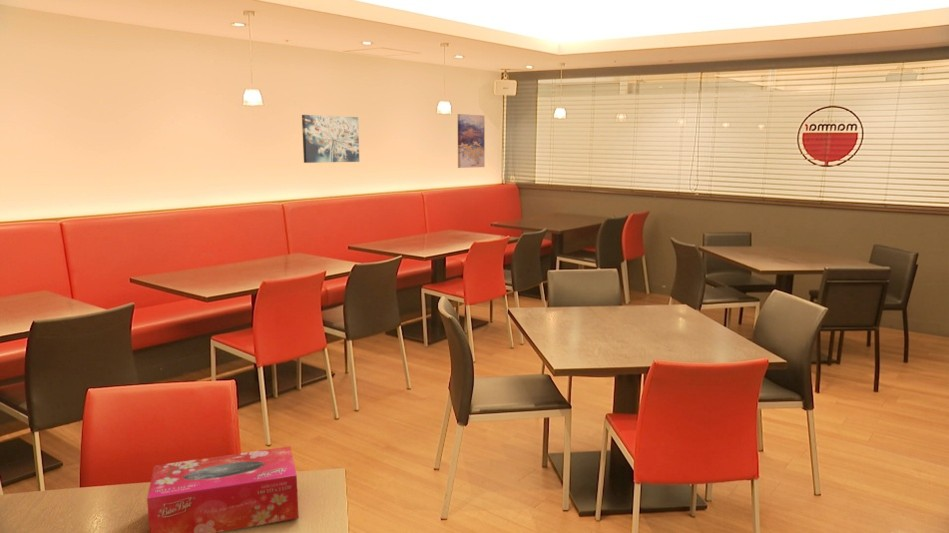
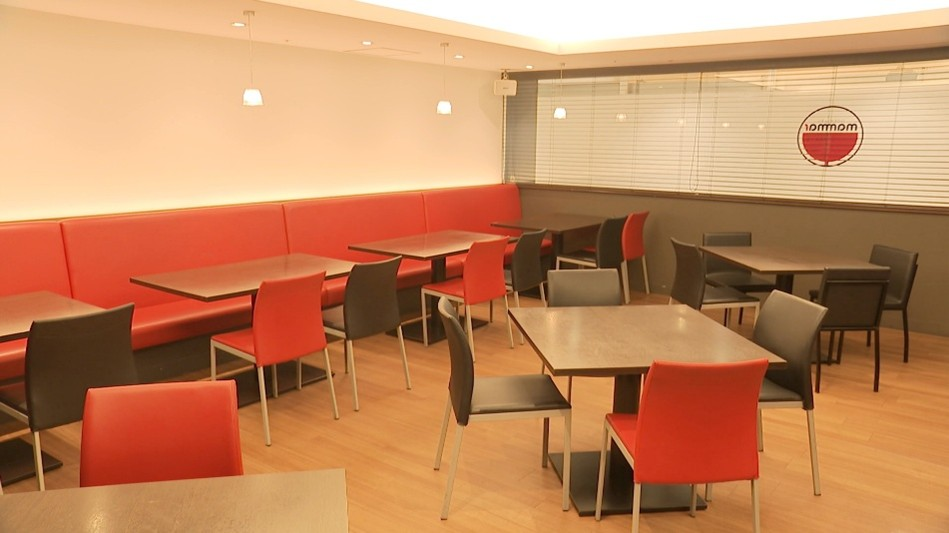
- tissue box [146,445,300,533]
- wall art [457,113,486,169]
- wall art [301,114,360,164]
